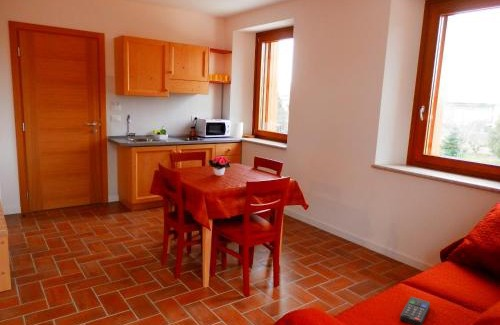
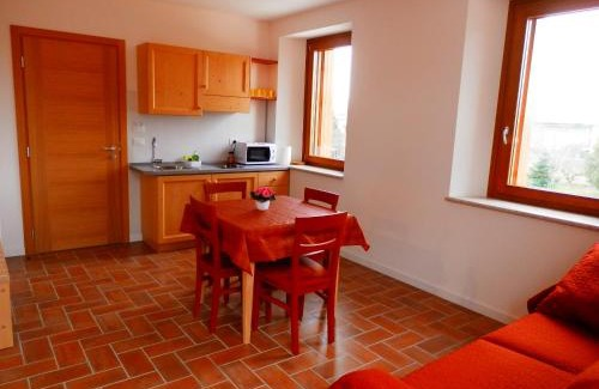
- remote control [399,296,431,325]
